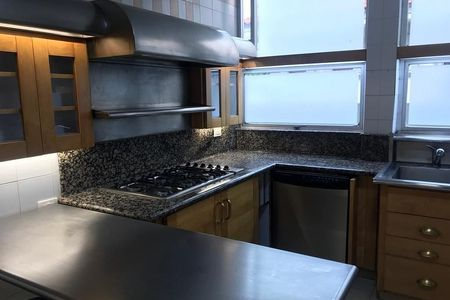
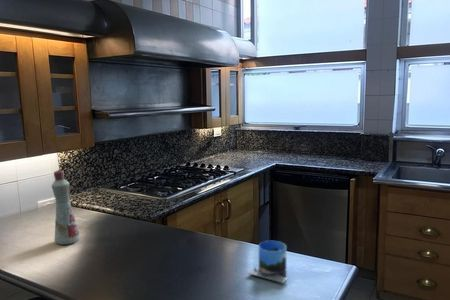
+ bottle [51,169,81,246]
+ mug [246,240,289,284]
